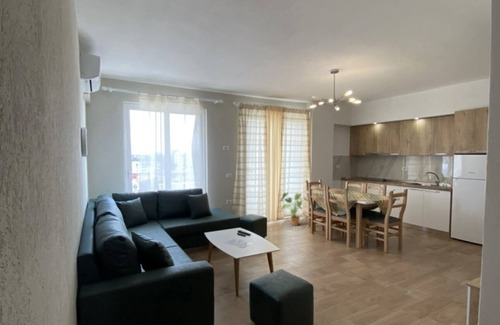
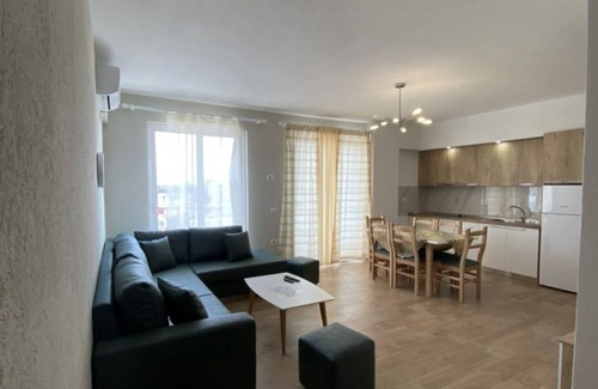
- house plant [280,191,309,226]
